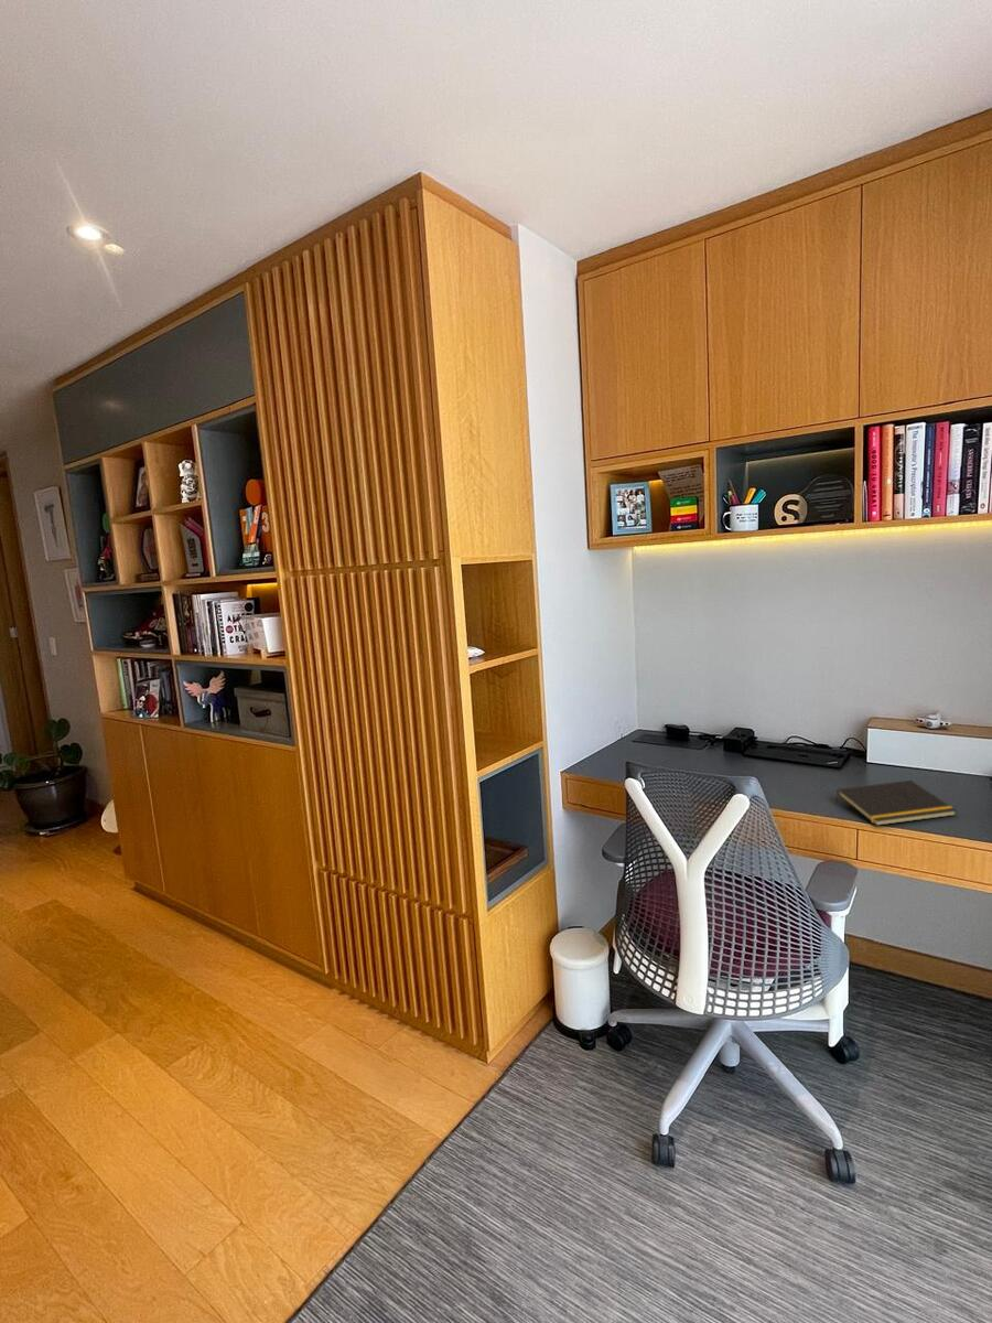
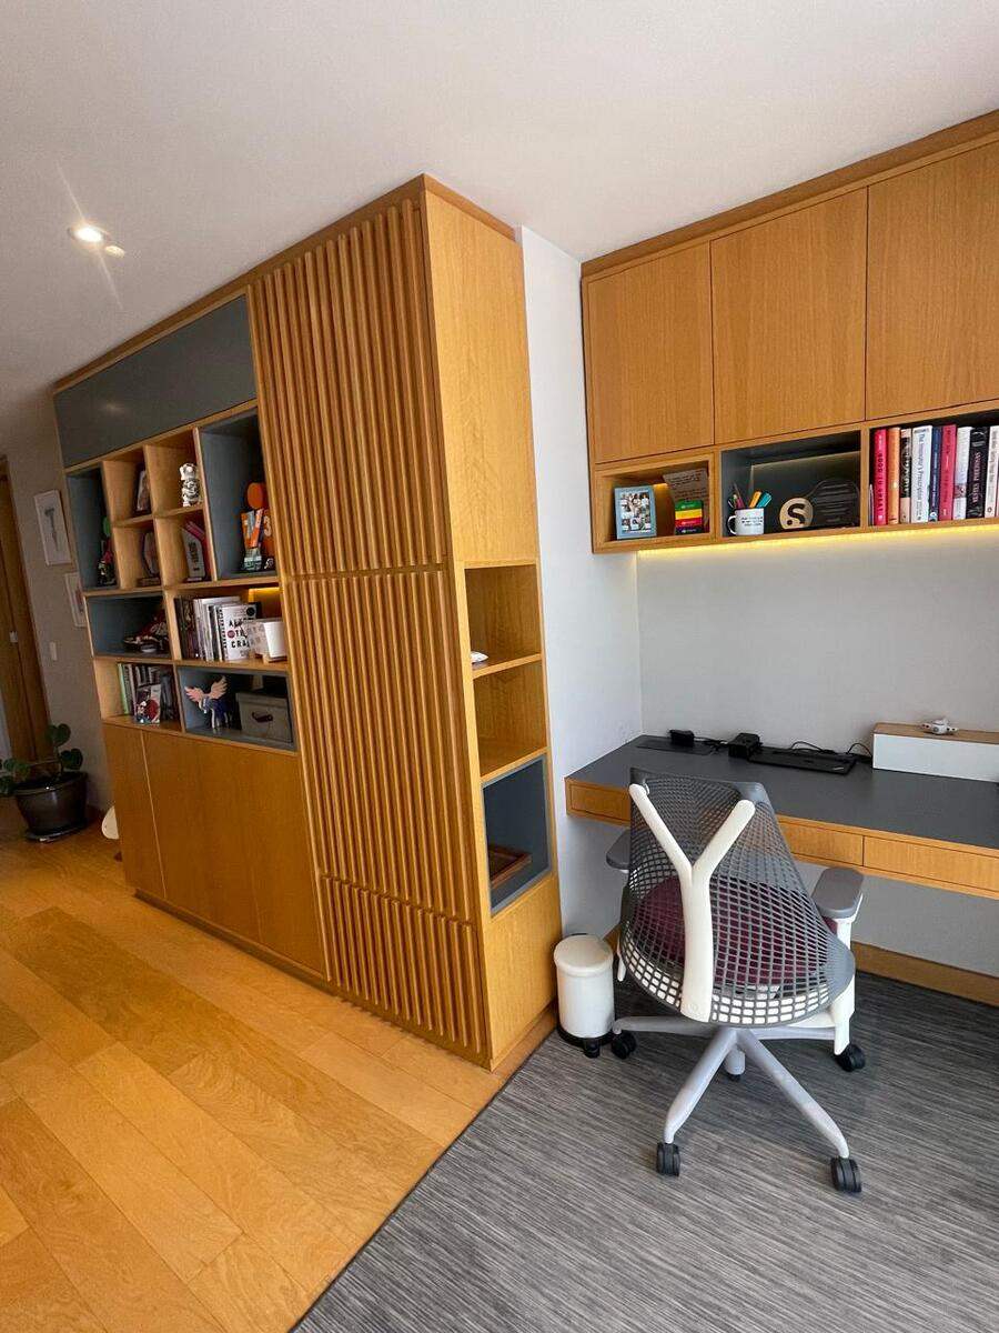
- notepad [834,779,958,827]
